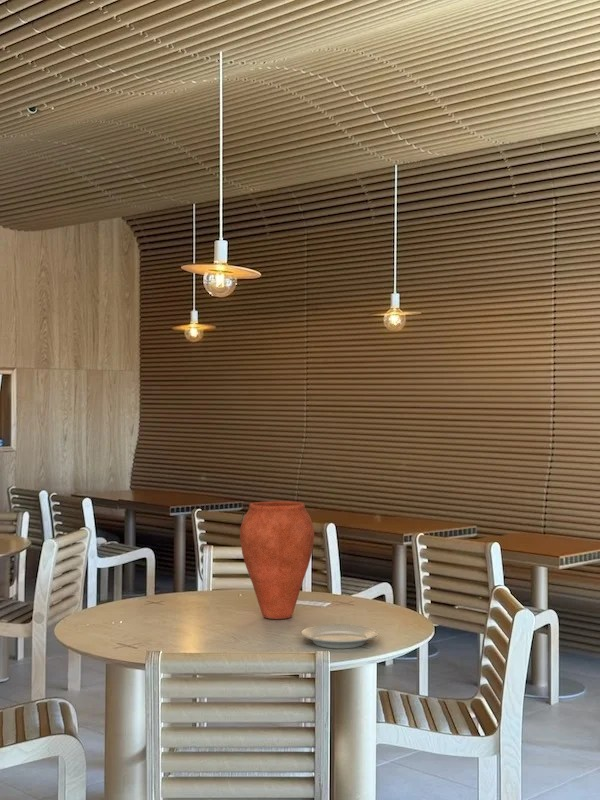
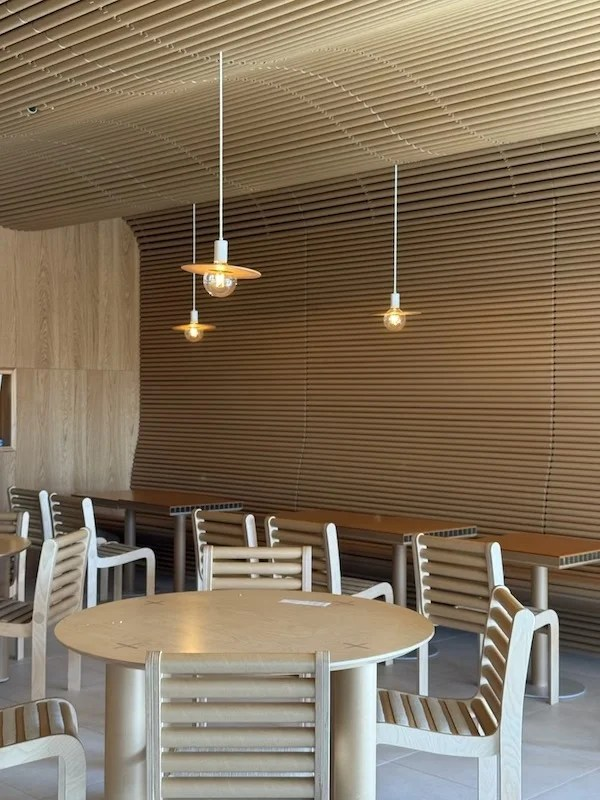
- plate [300,623,379,650]
- vase [239,500,315,620]
